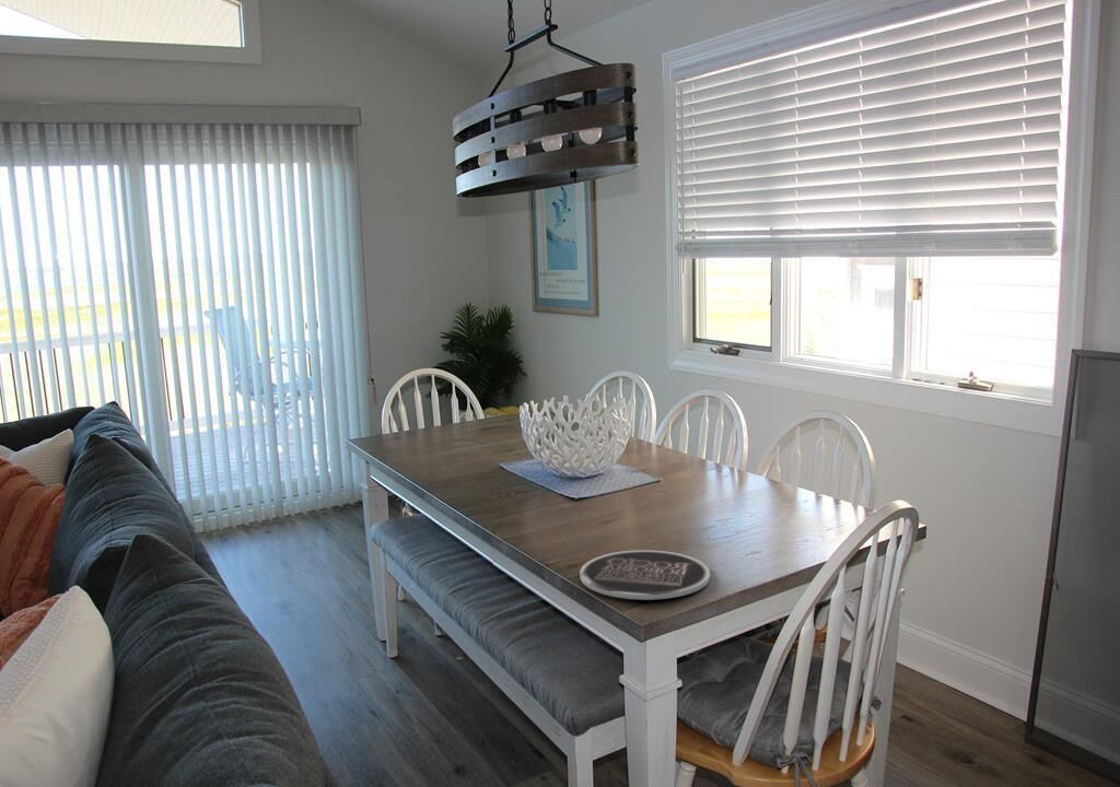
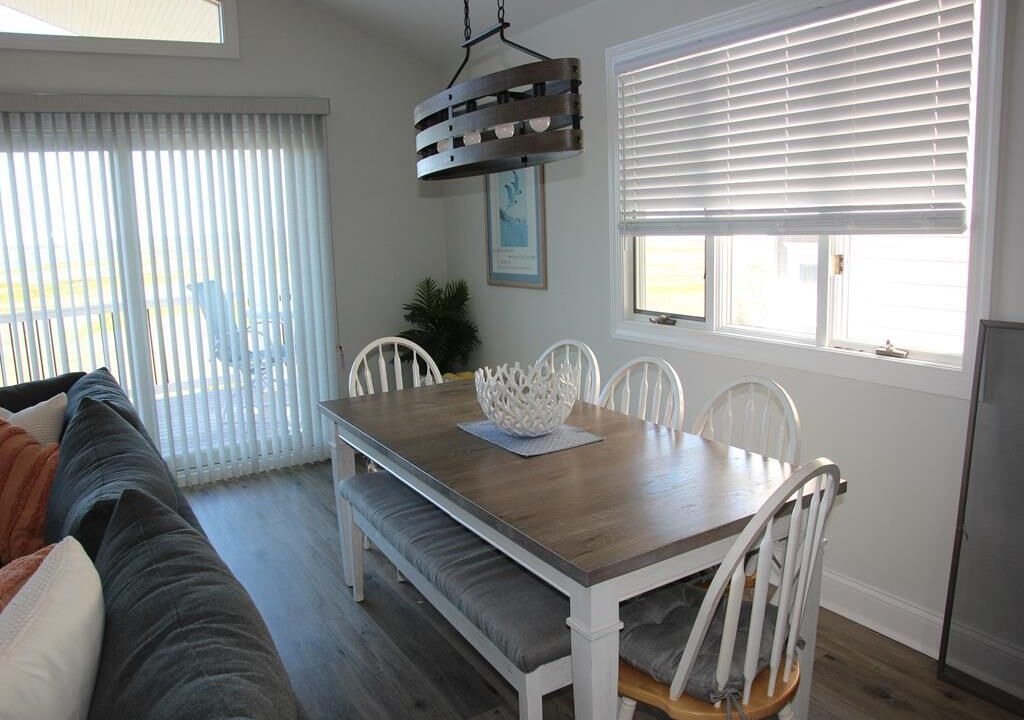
- plate [579,549,711,601]
